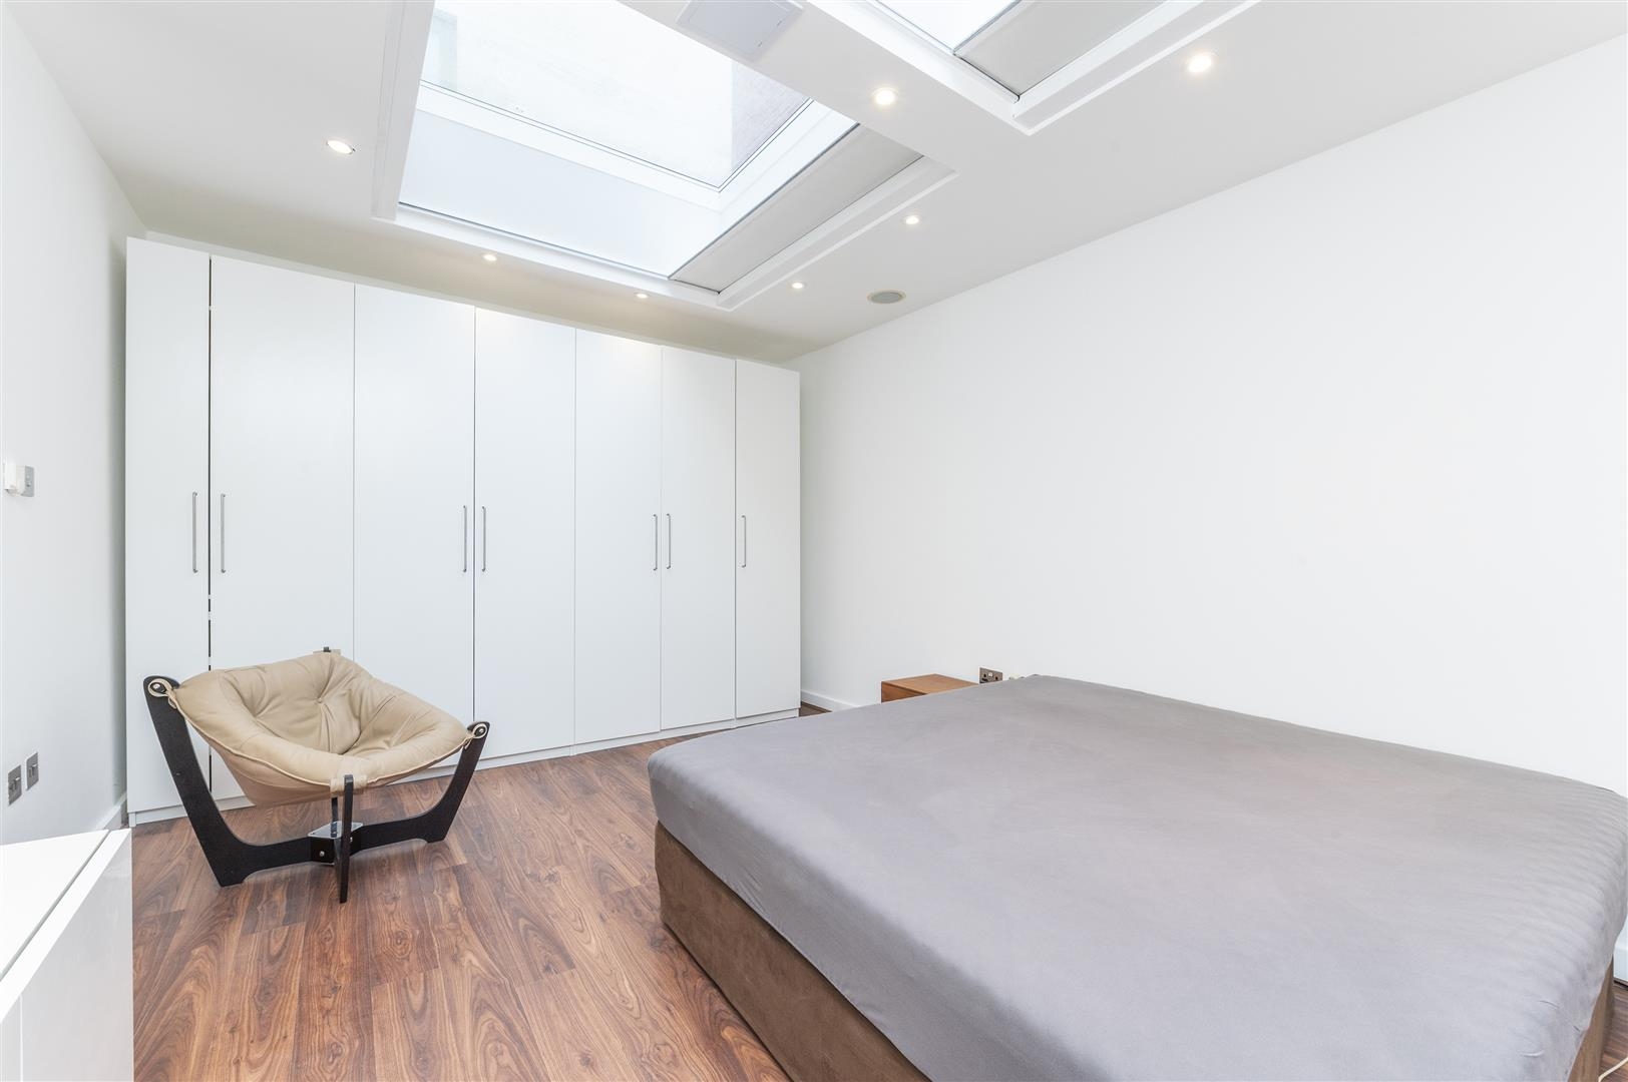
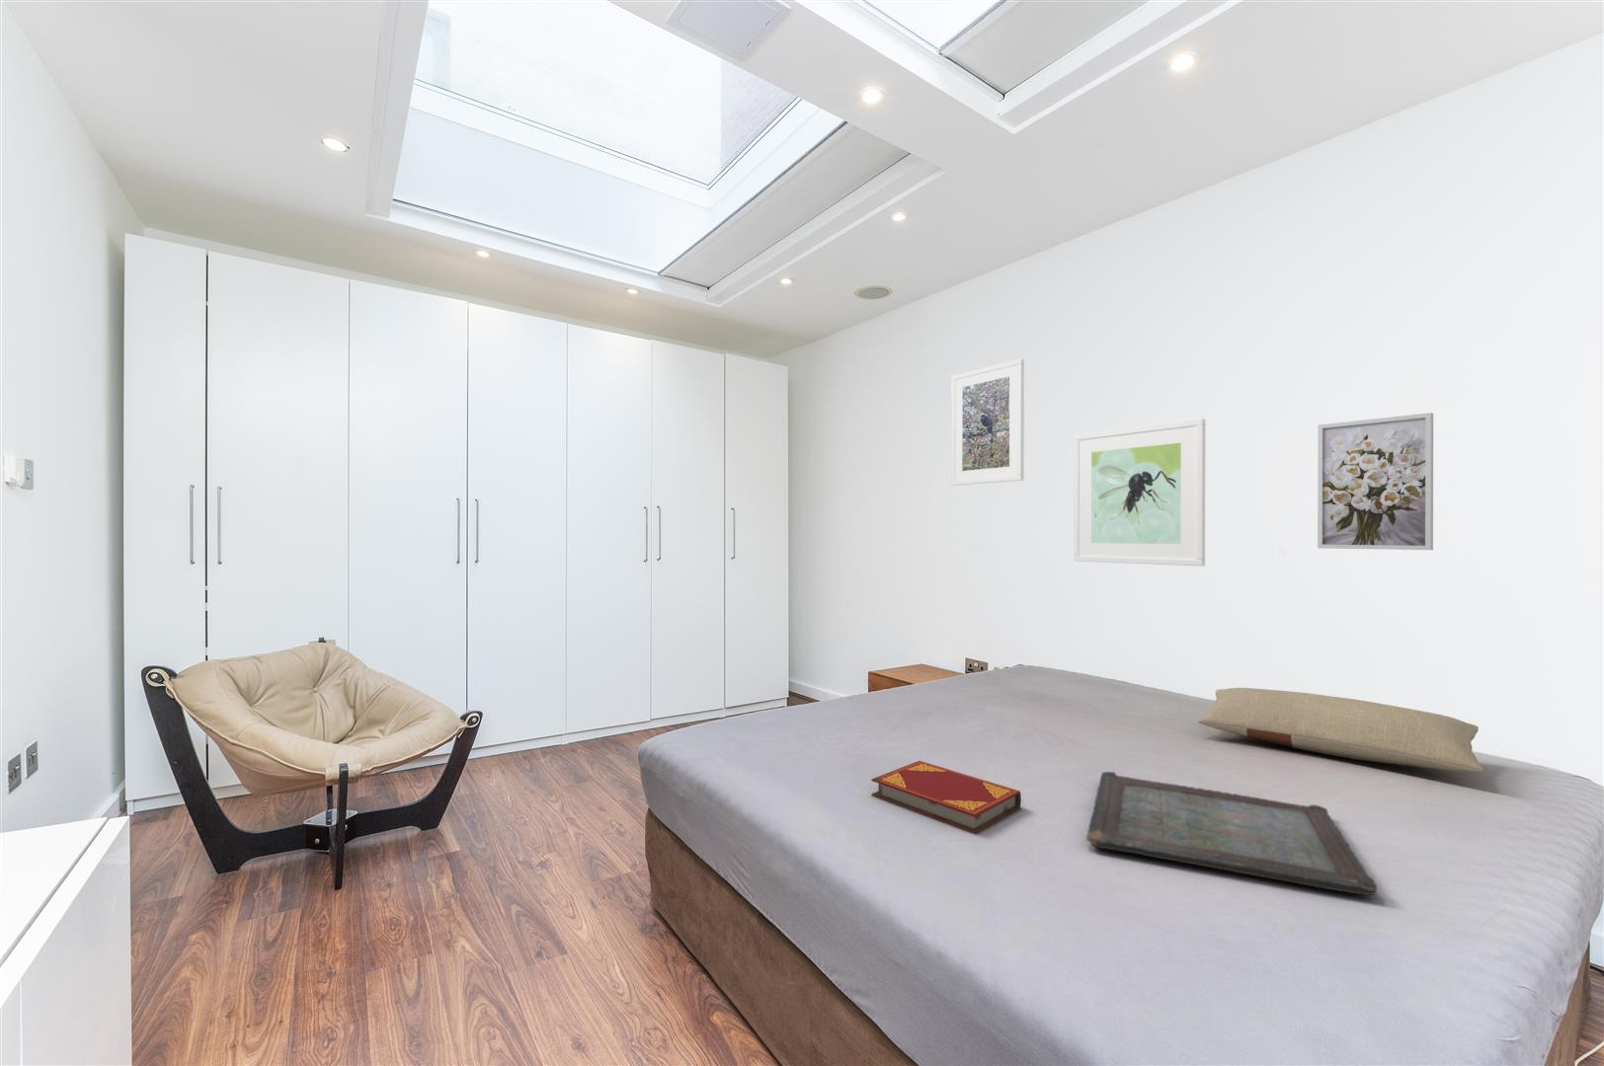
+ serving tray [1085,771,1378,896]
+ wall art [1316,412,1434,551]
+ pillow [1197,686,1485,773]
+ hardback book [870,760,1022,835]
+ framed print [951,357,1026,487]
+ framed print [1072,418,1205,568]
